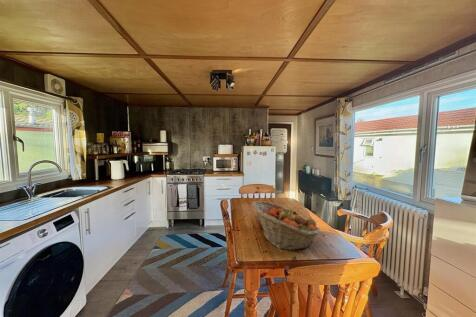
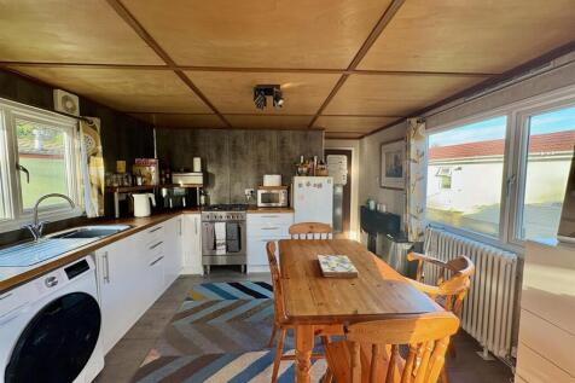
- fruit basket [251,200,322,251]
